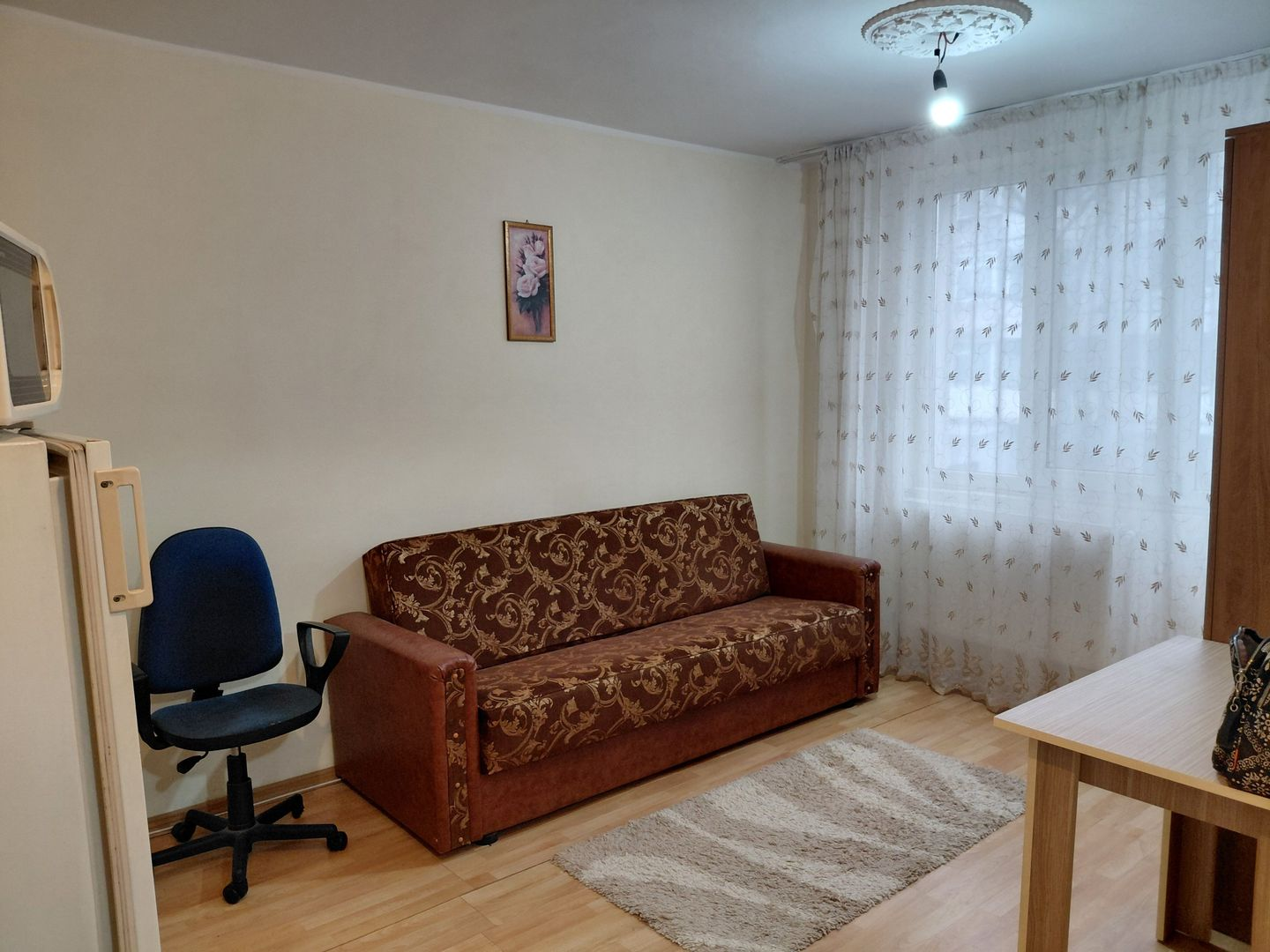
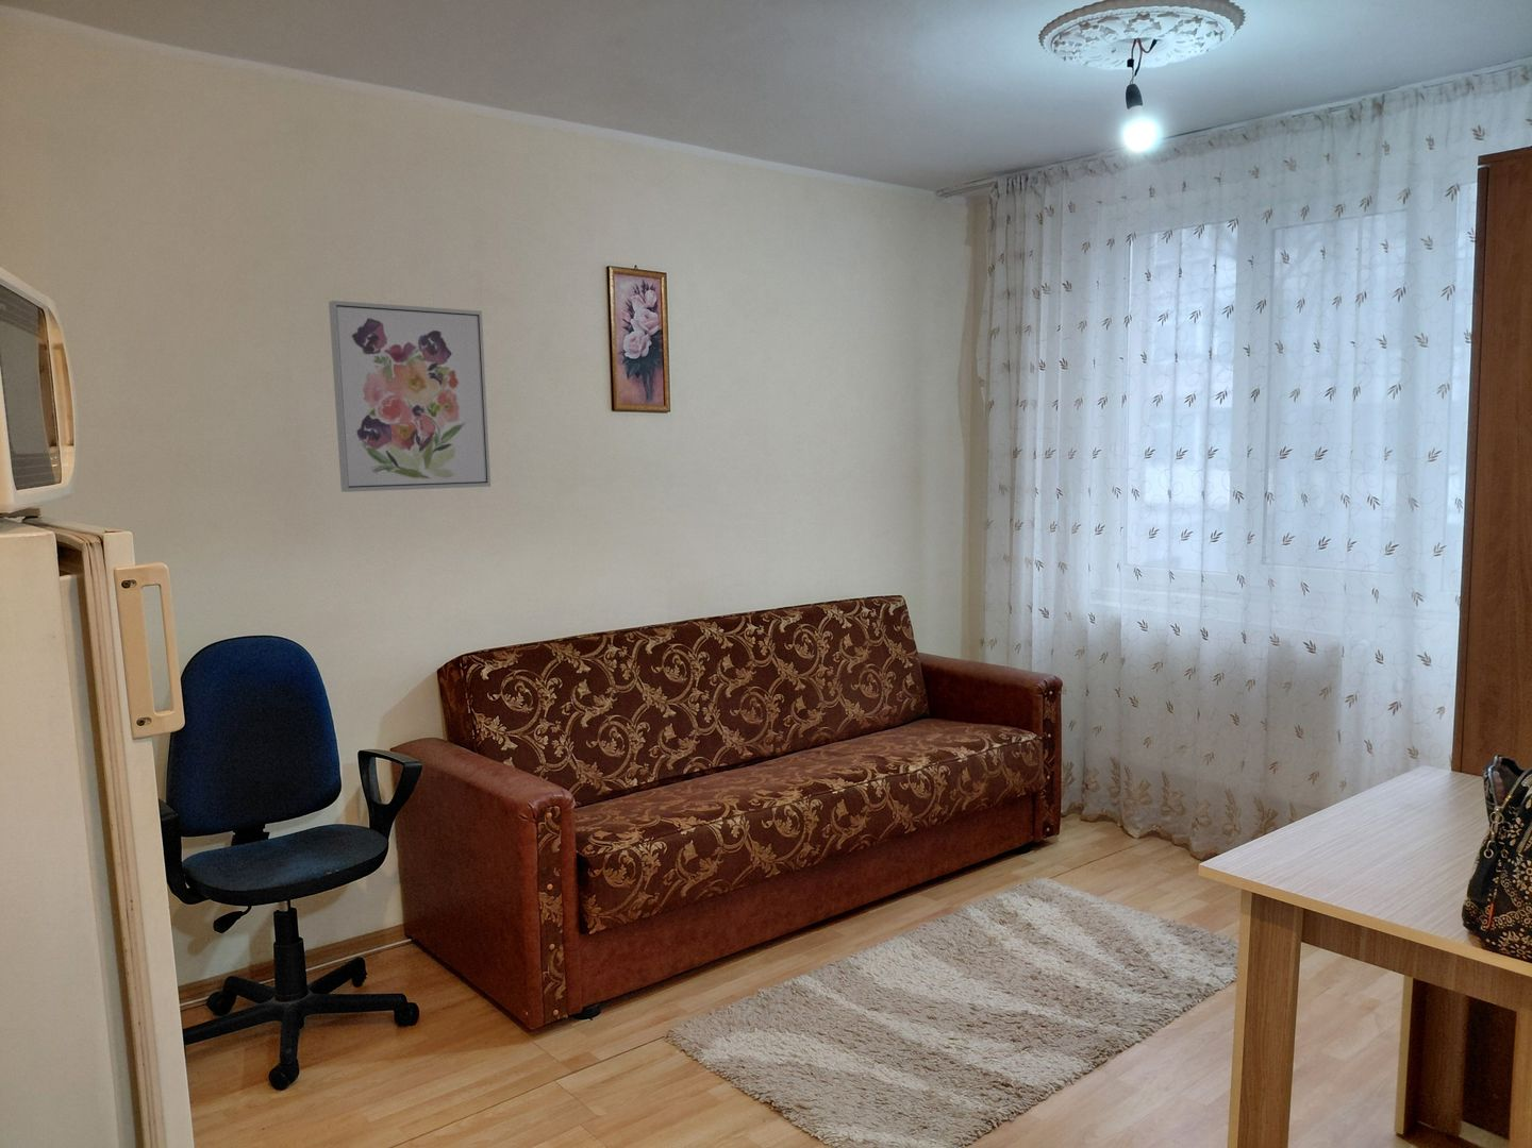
+ wall art [328,300,491,493]
